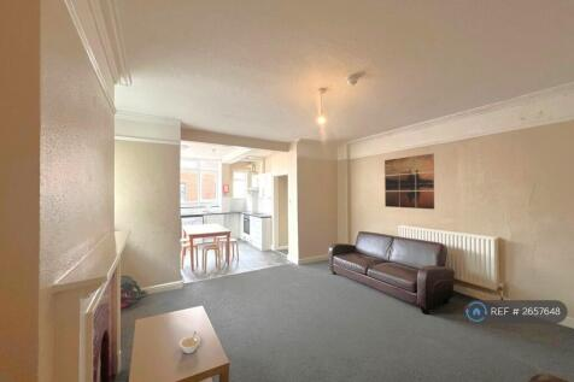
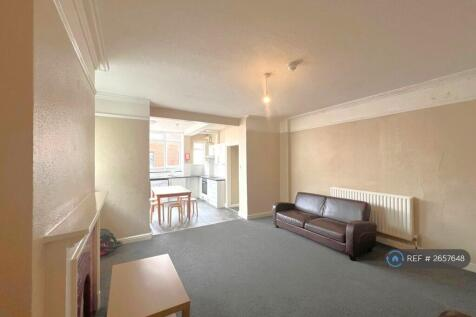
- wall art [383,153,435,211]
- legume [178,330,201,354]
